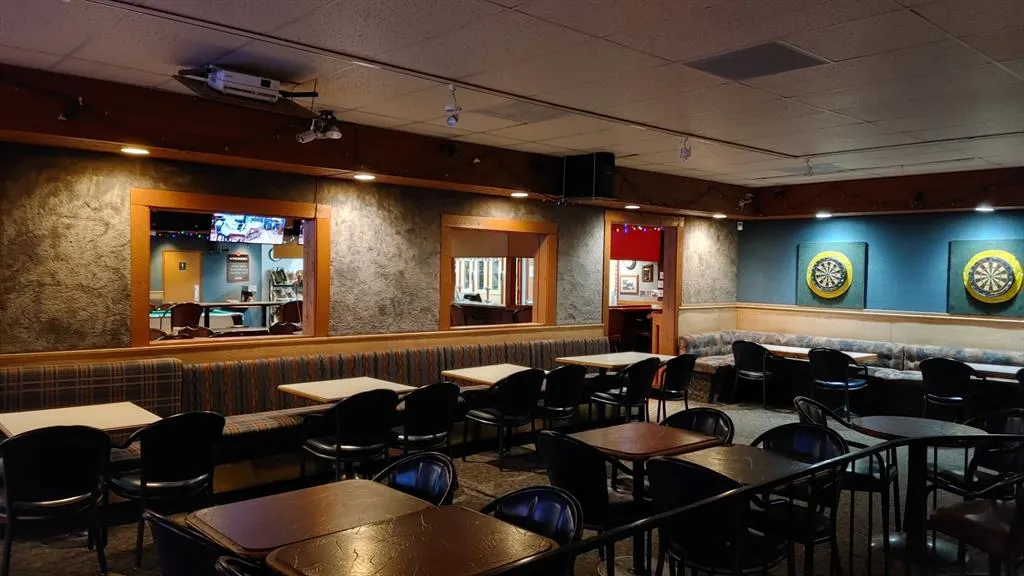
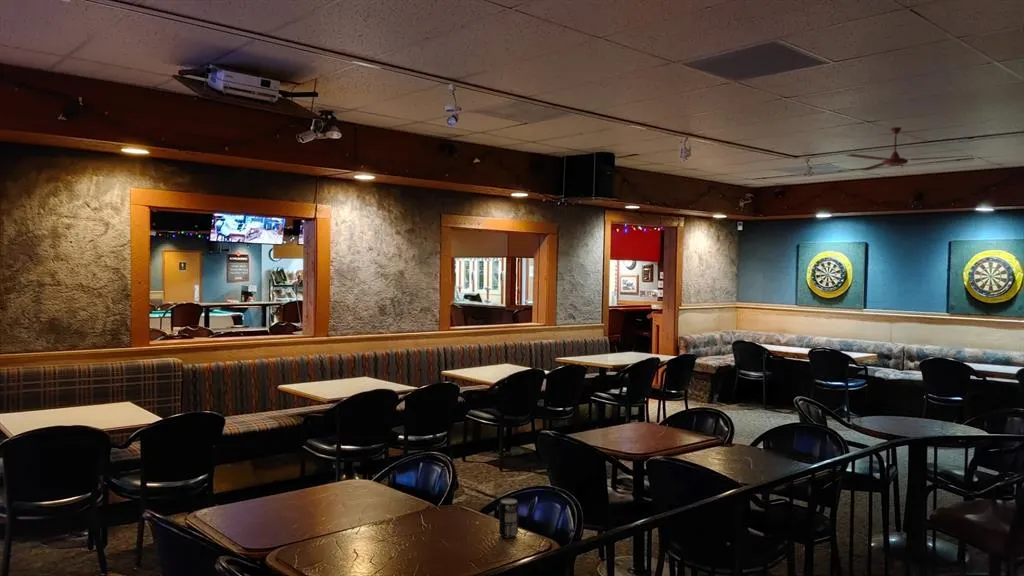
+ beverage can [498,497,519,539]
+ ceiling fan [844,126,972,171]
